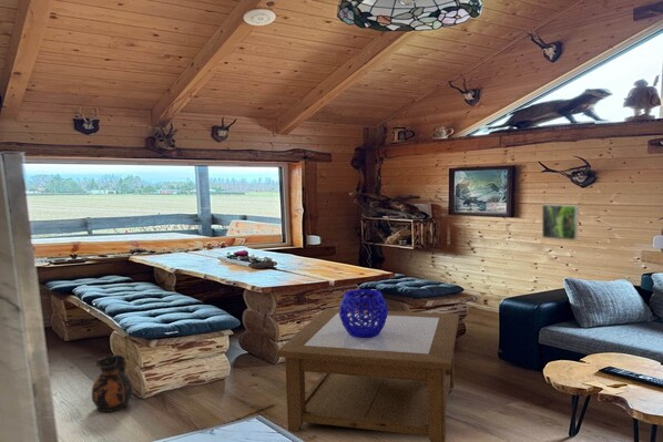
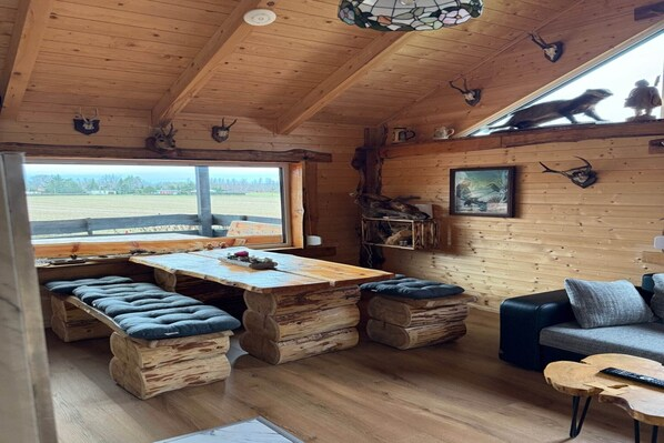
- ceramic jug [91,353,133,413]
- decorative bowl [338,288,389,338]
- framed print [541,204,579,241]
- coffee table [275,307,460,442]
